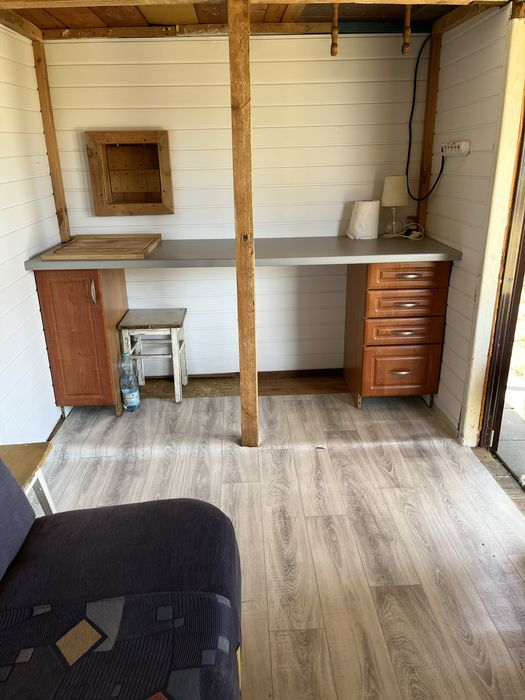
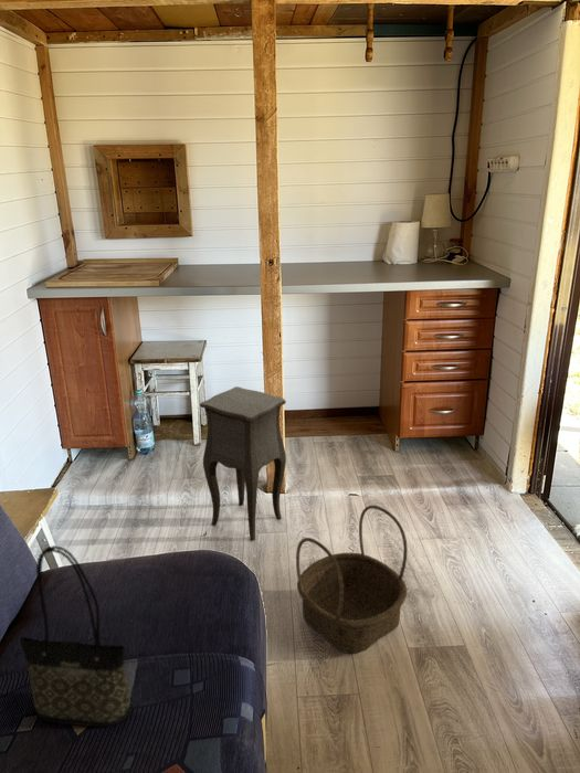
+ tote bag [19,544,133,728]
+ side table [199,385,287,542]
+ basket [295,505,409,655]
